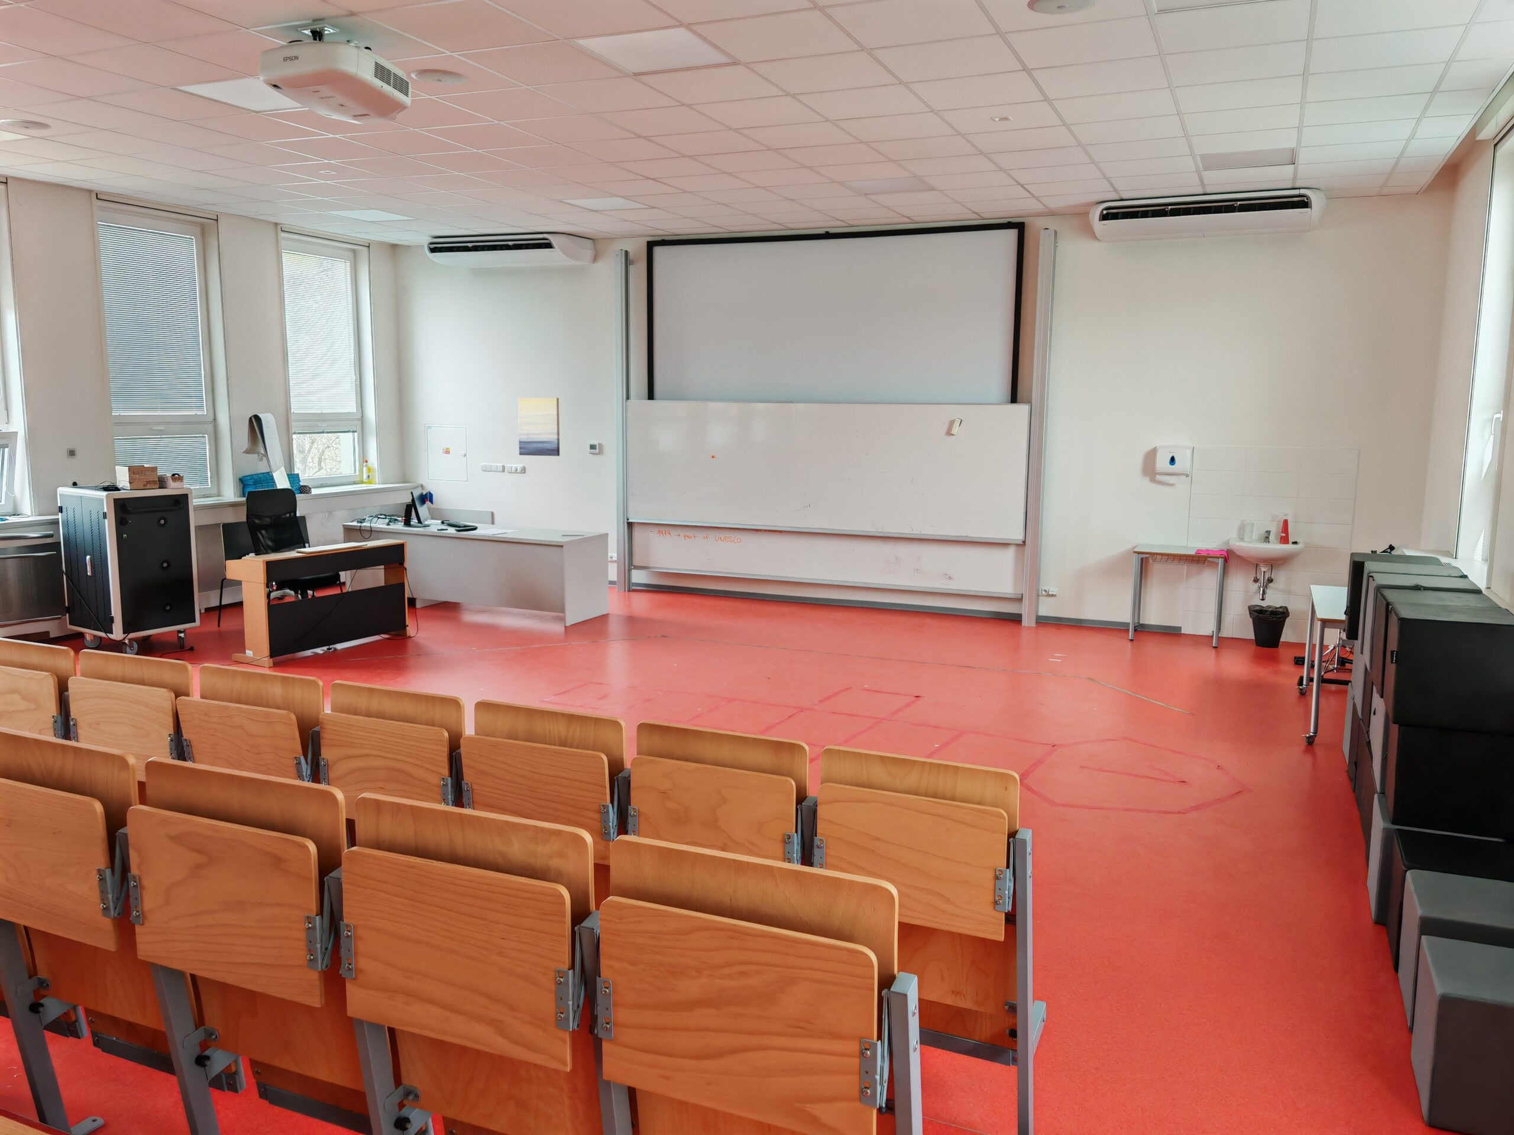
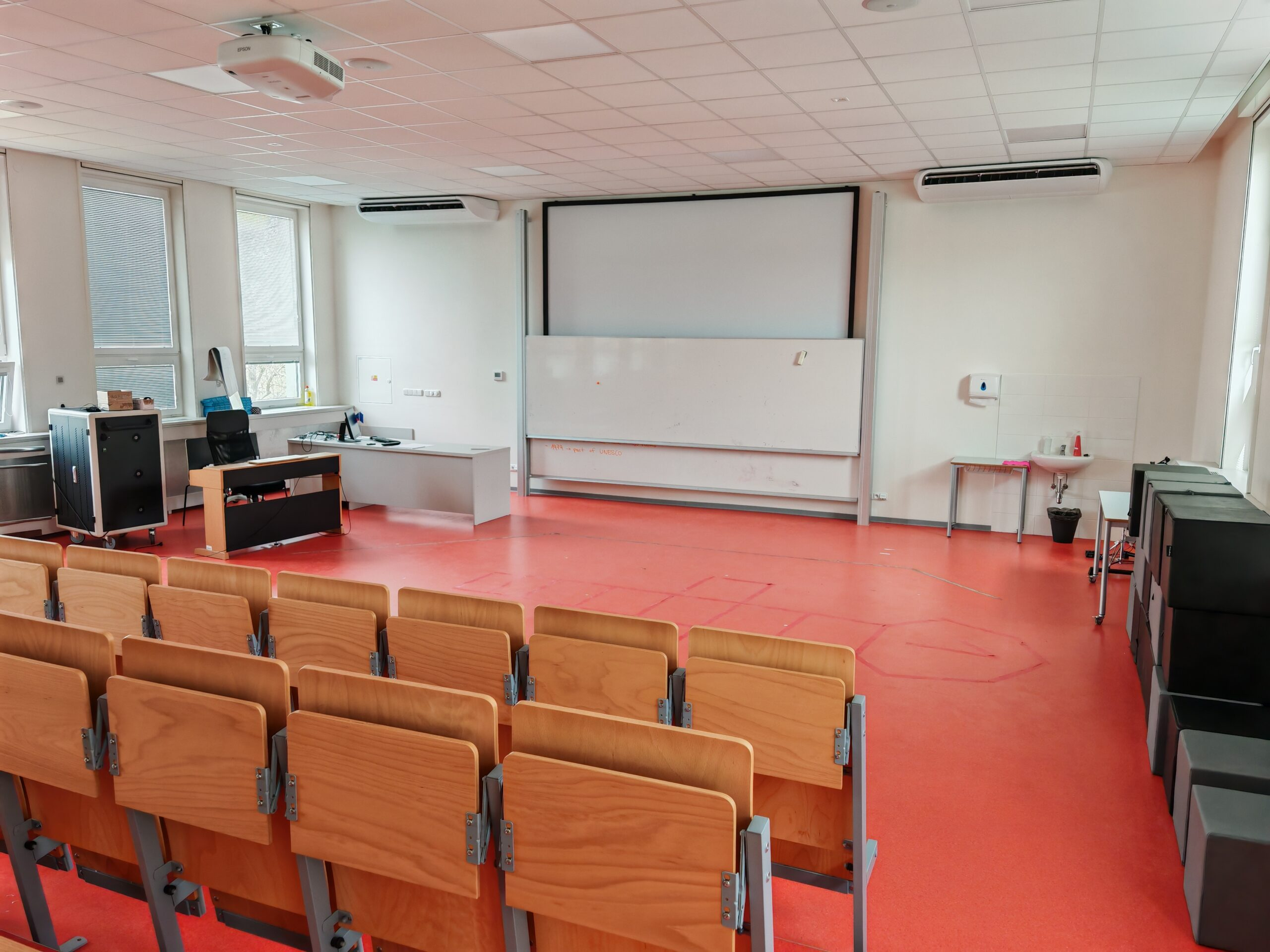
- wall art [517,397,560,457]
